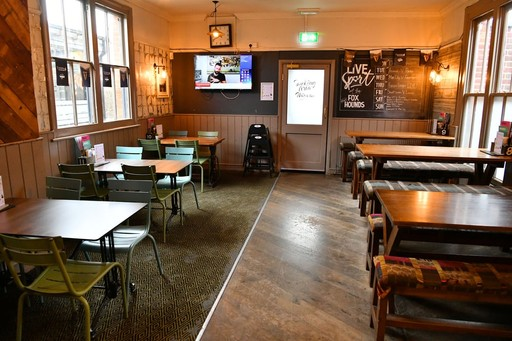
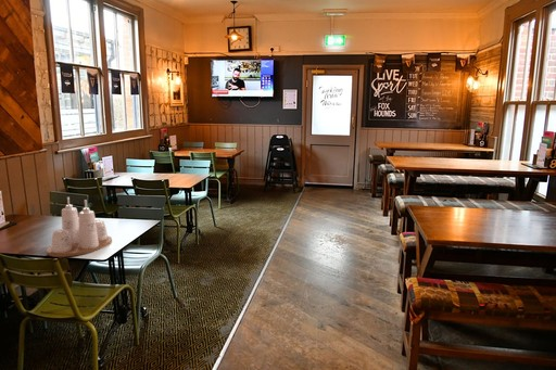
+ condiment set [46,196,113,258]
